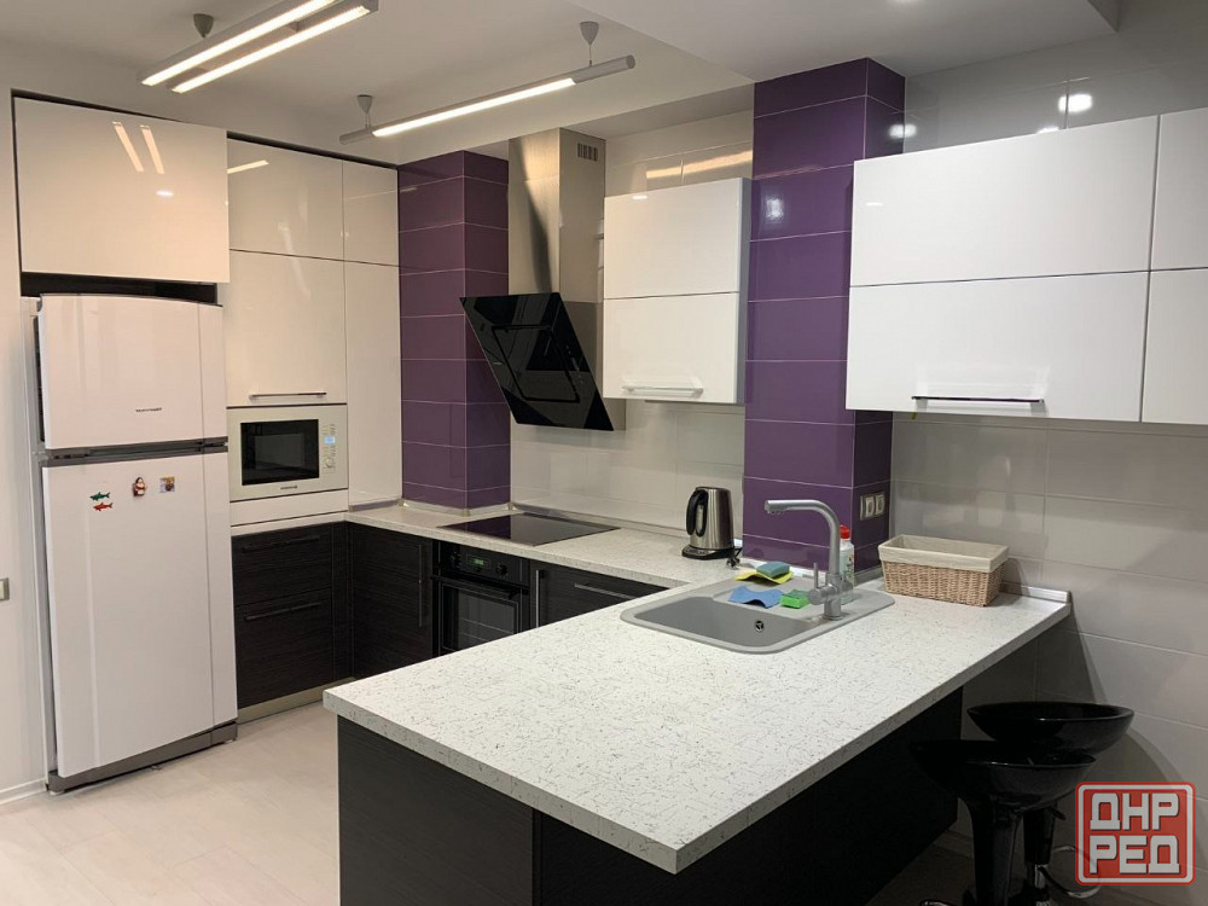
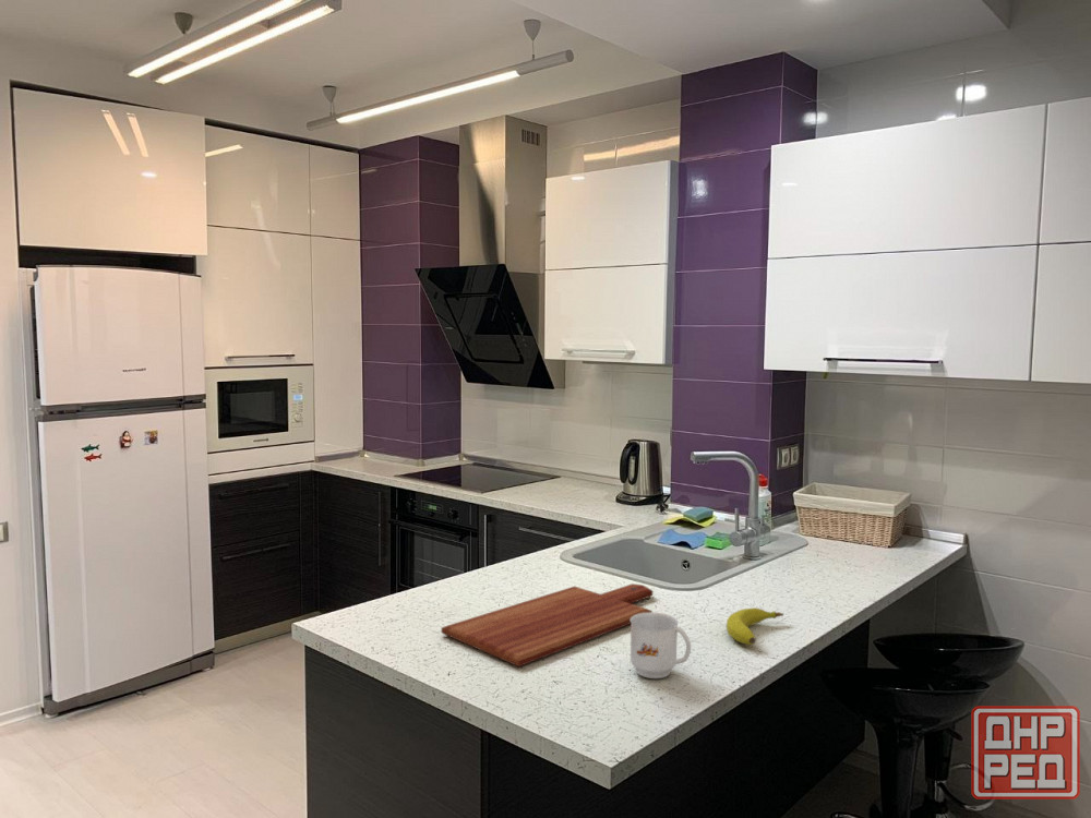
+ fruit [726,606,784,646]
+ cutting board [441,582,654,667]
+ mug [630,612,692,679]
